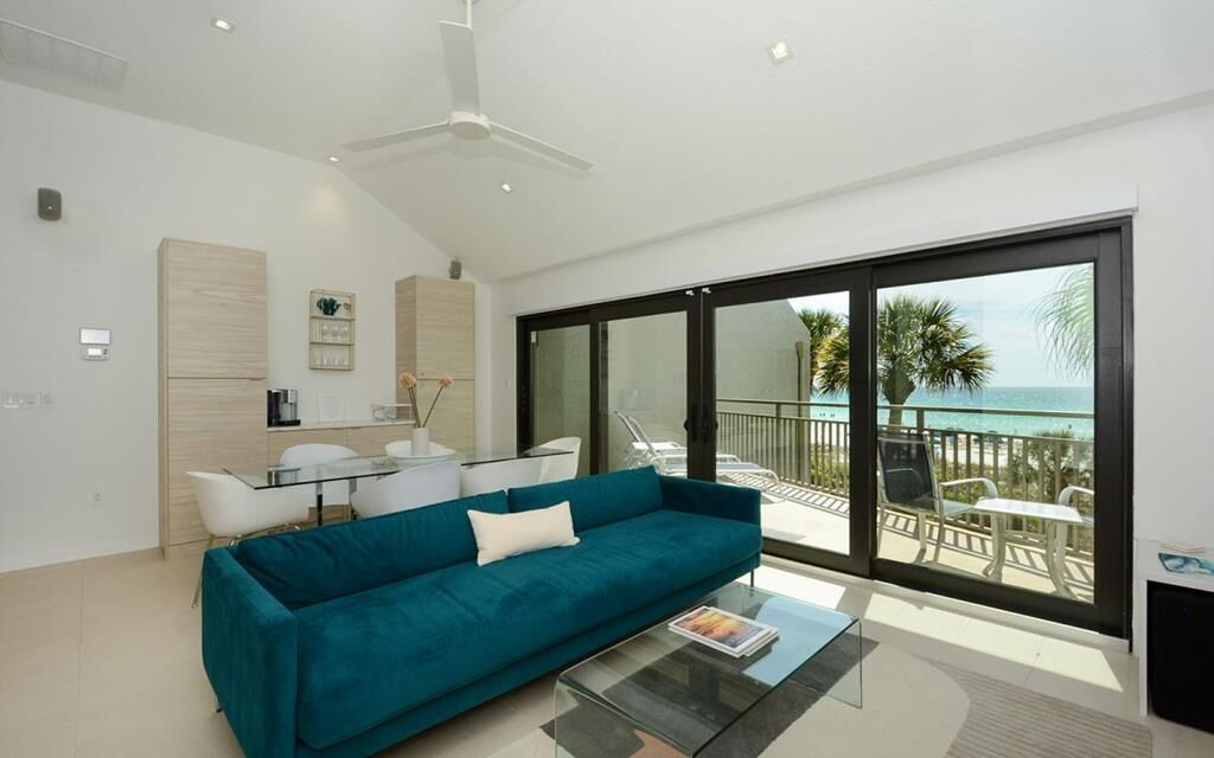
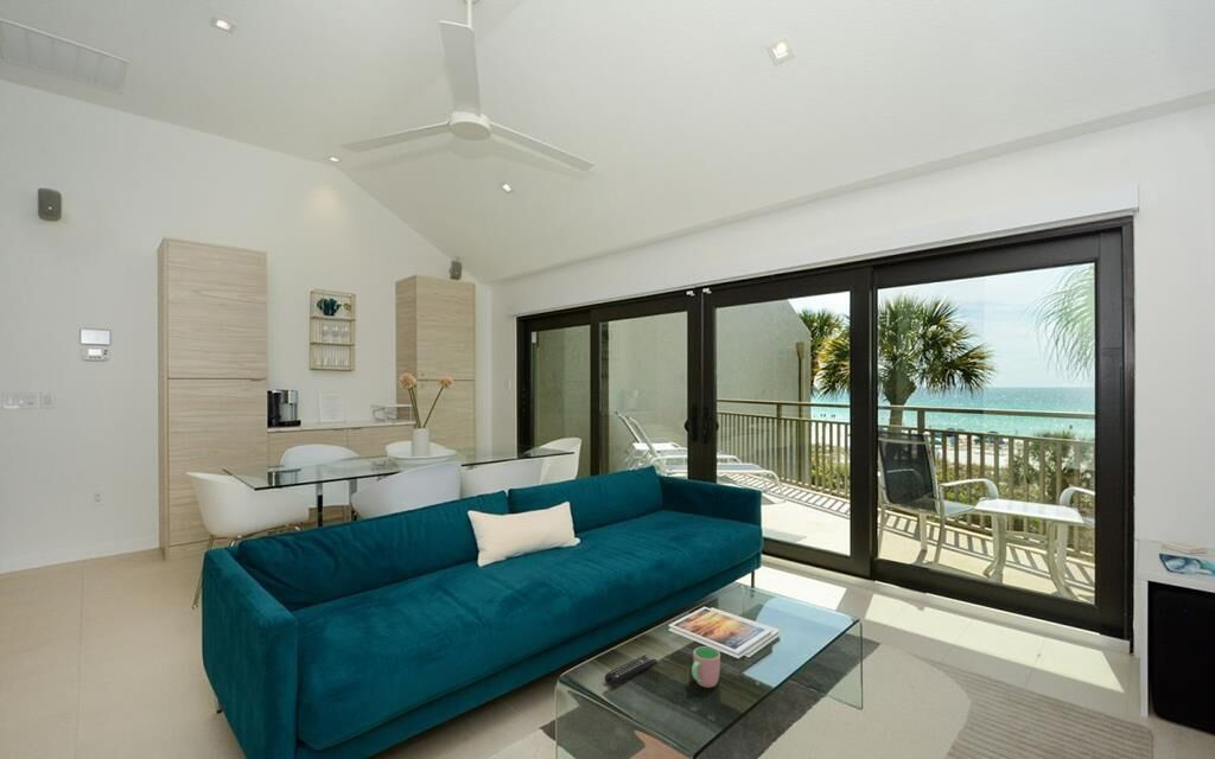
+ cup [691,645,721,689]
+ remote control [604,653,659,687]
